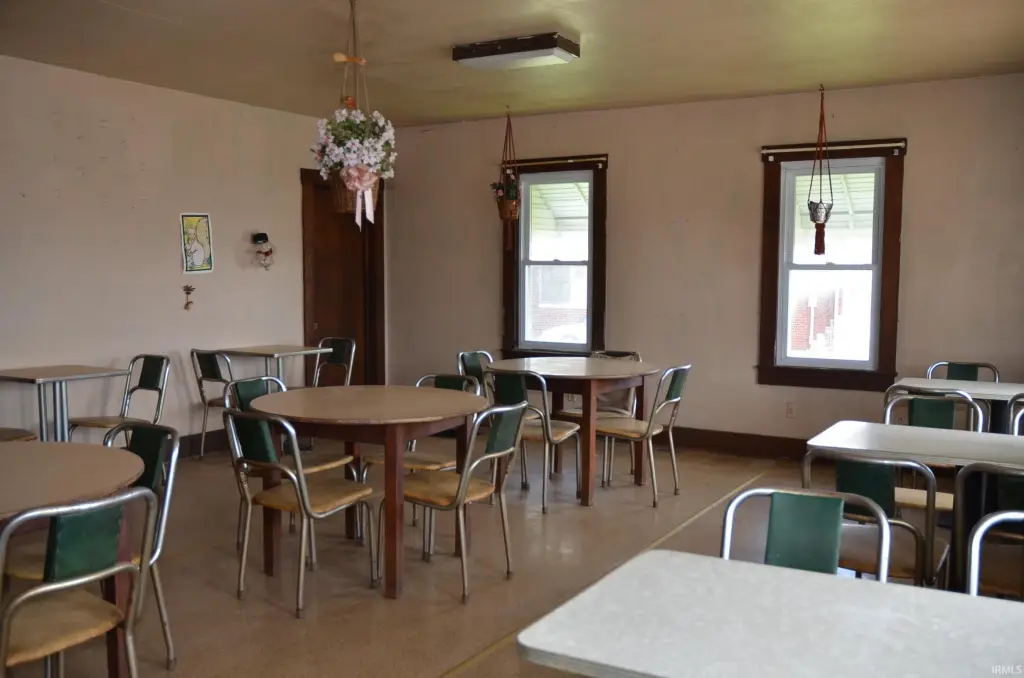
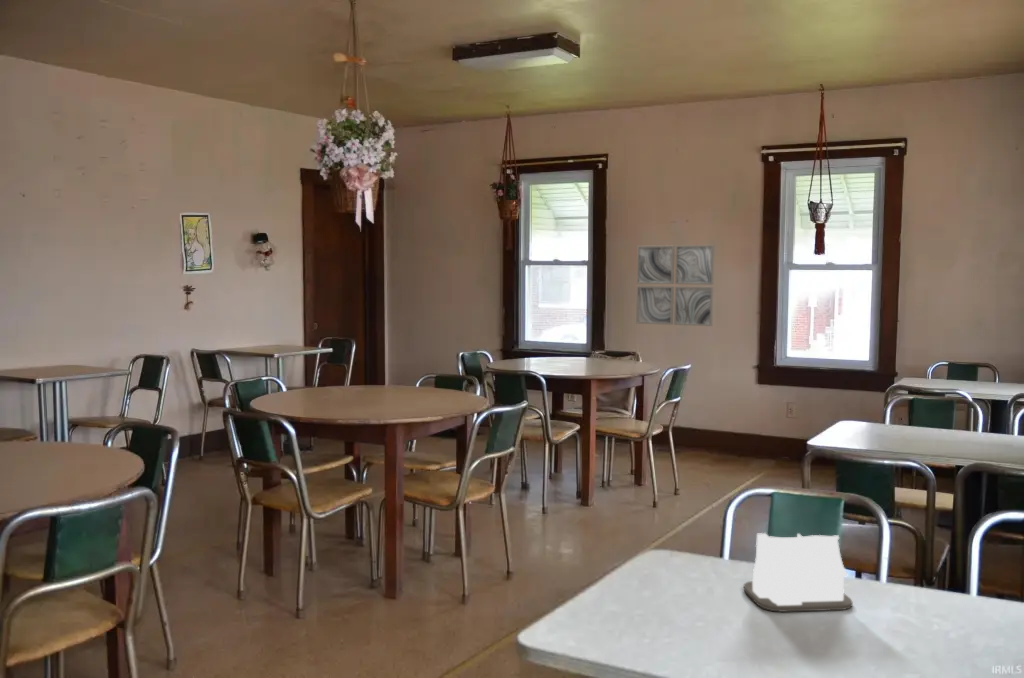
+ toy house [743,532,853,613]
+ wall art [635,244,716,327]
